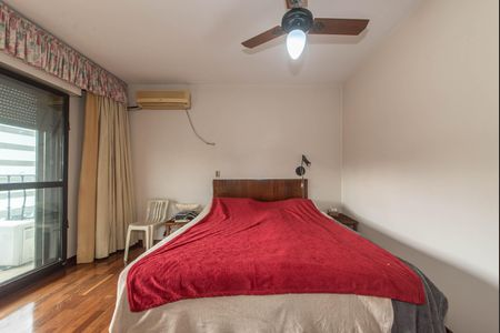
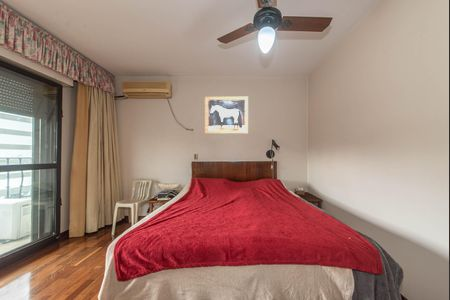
+ wall art [204,96,249,135]
